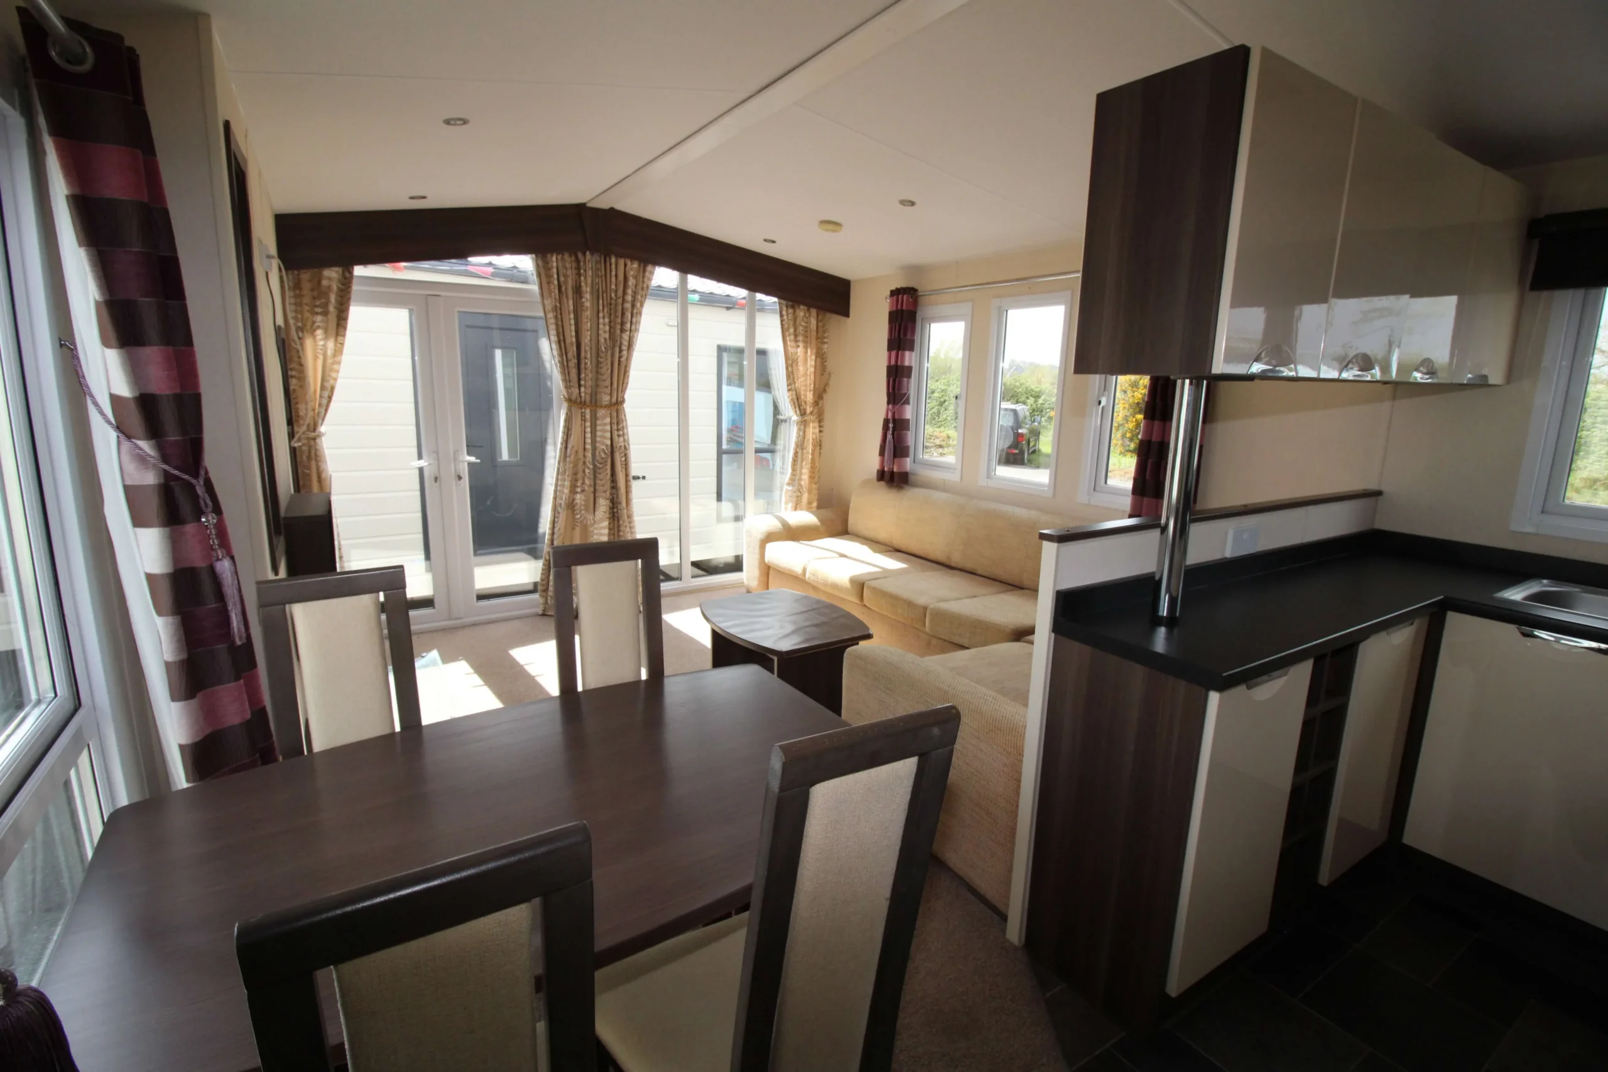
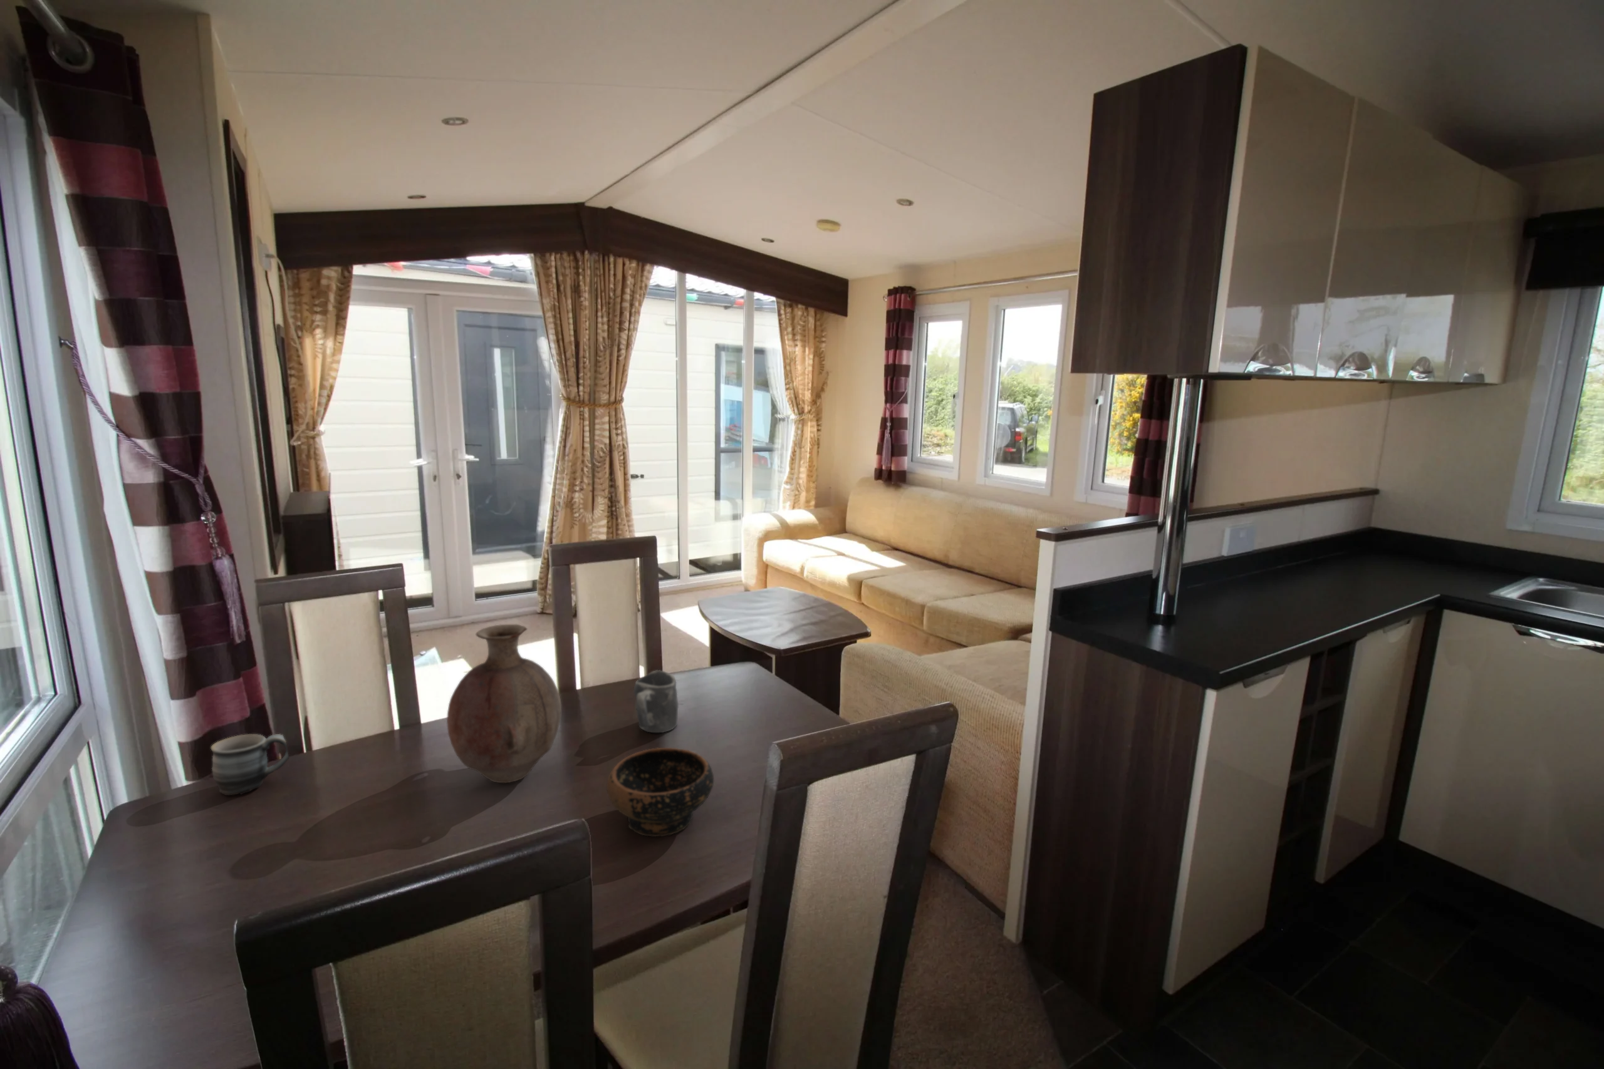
+ mug [633,669,679,734]
+ vase [446,624,562,784]
+ bowl [606,747,714,838]
+ mug [210,734,290,796]
